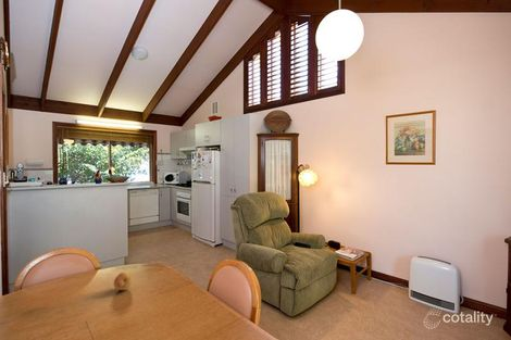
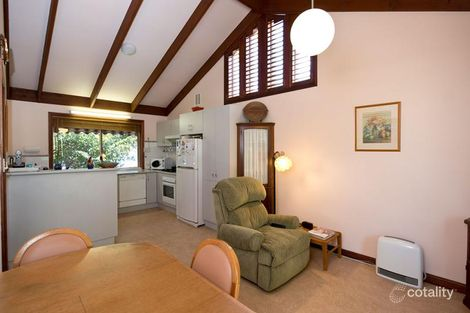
- fruit [113,270,134,291]
